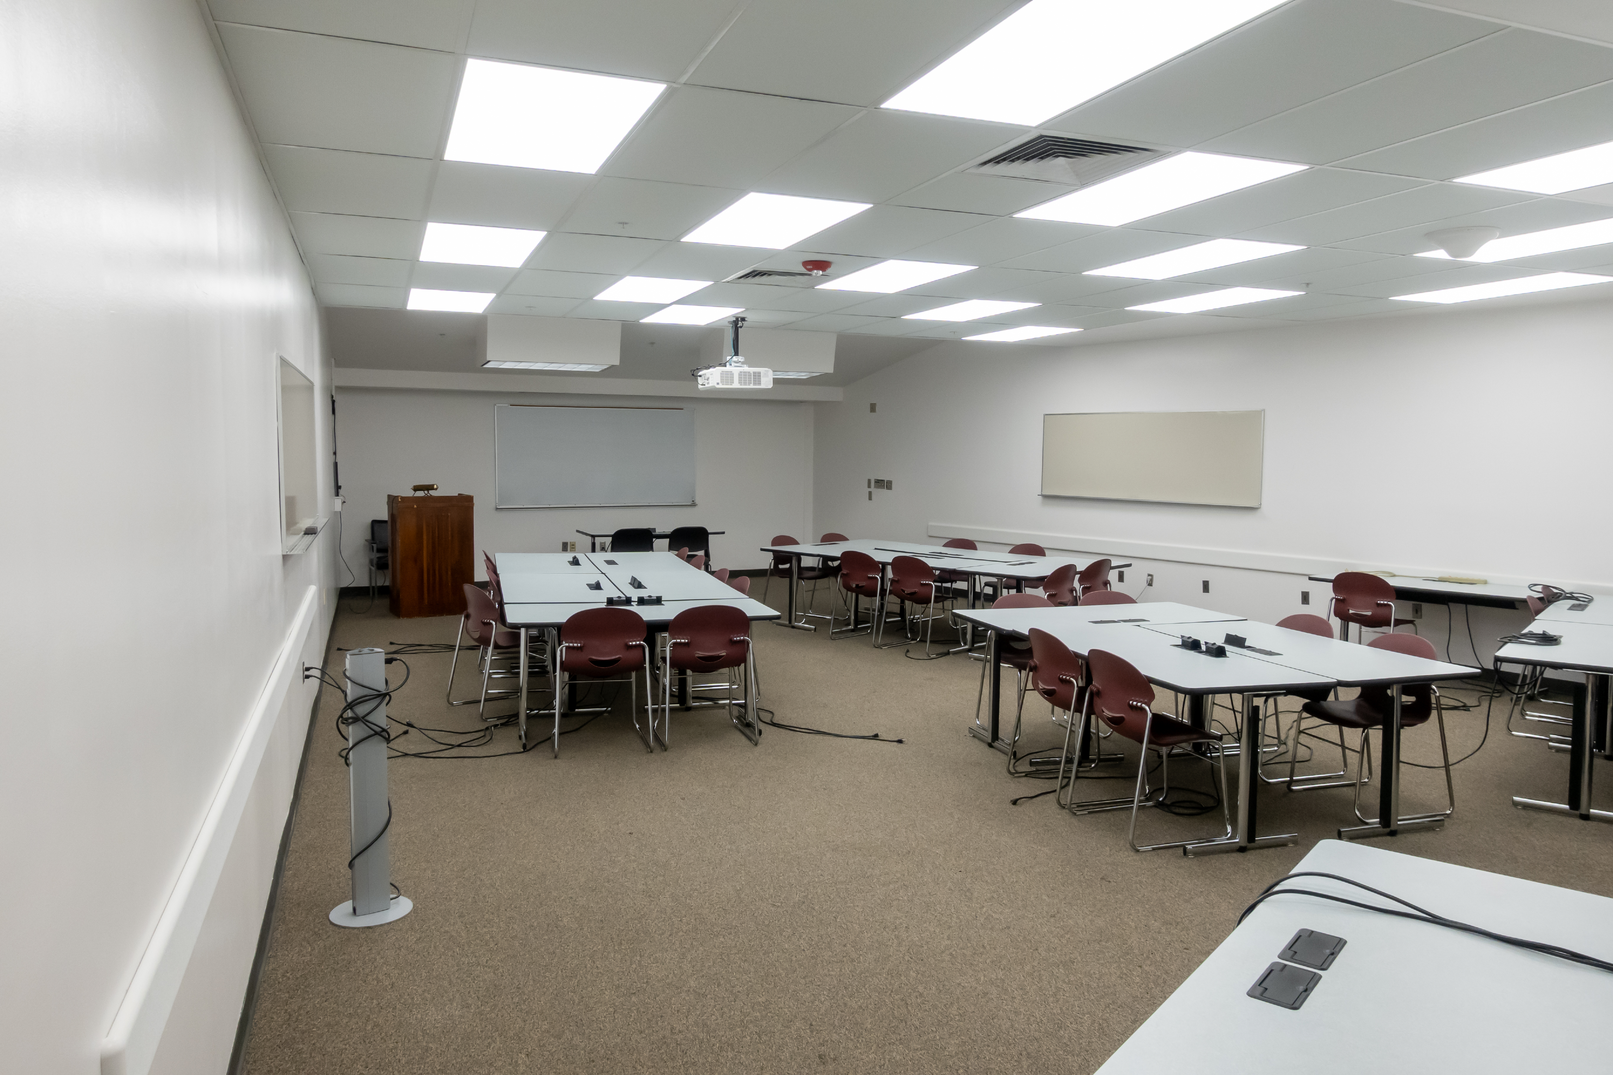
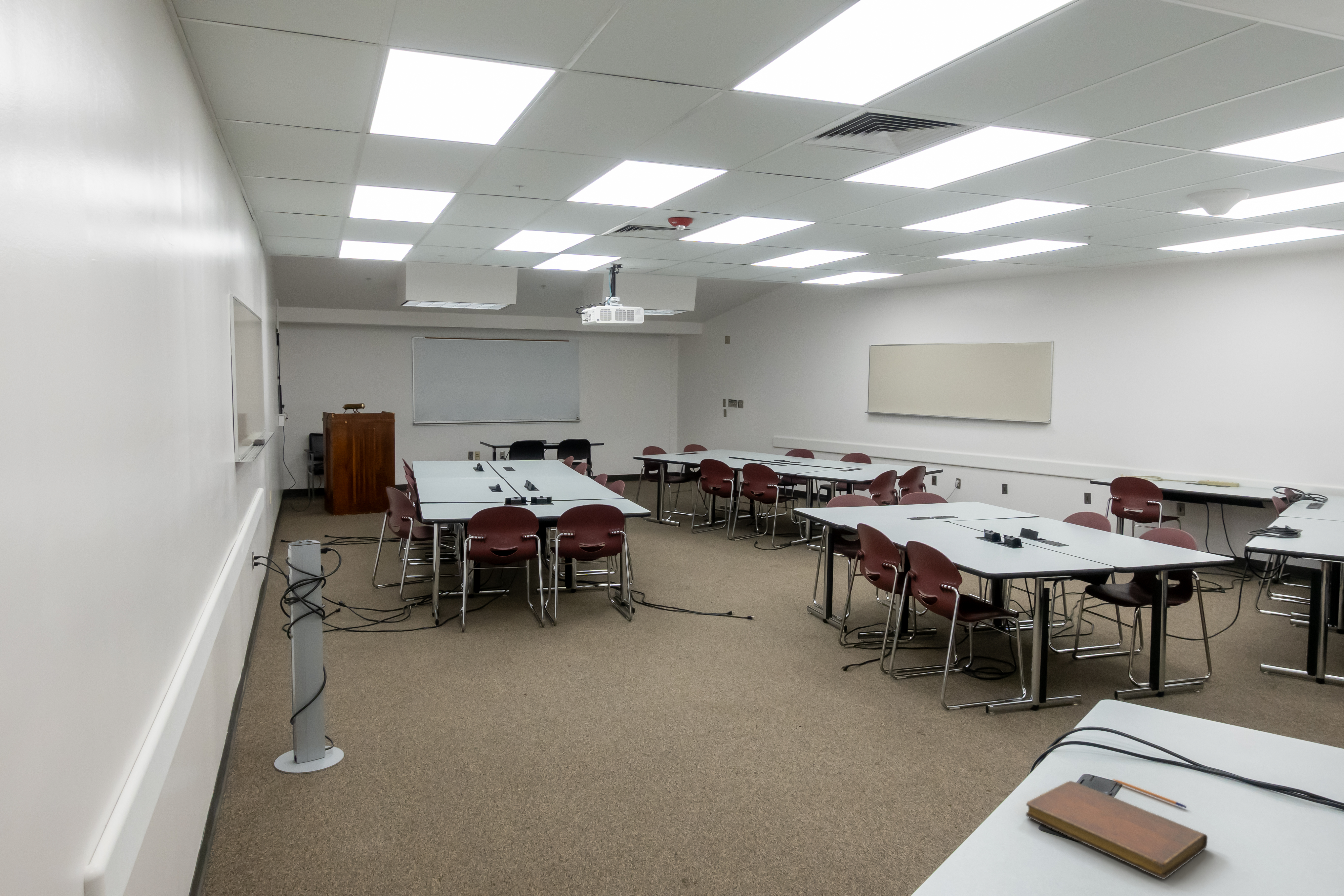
+ pen [1111,779,1187,808]
+ notebook [1026,781,1208,879]
